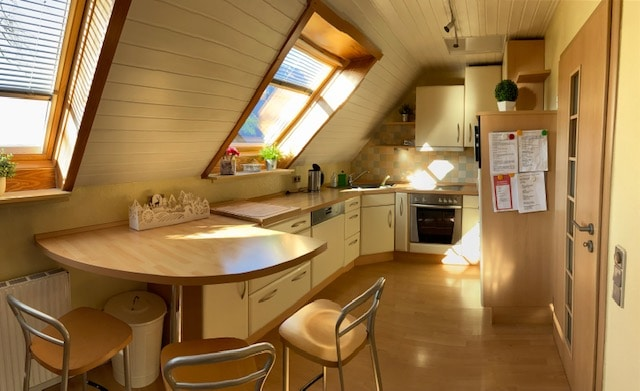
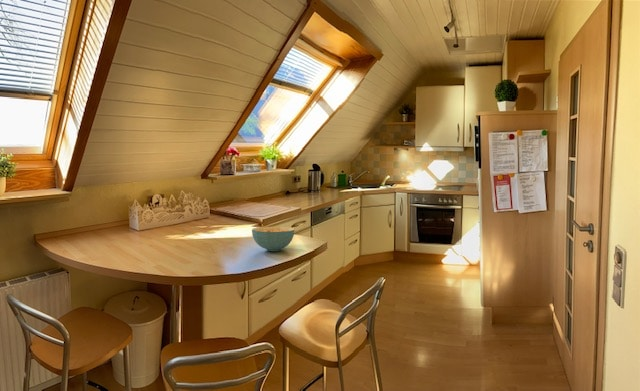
+ cereal bowl [251,226,296,252]
